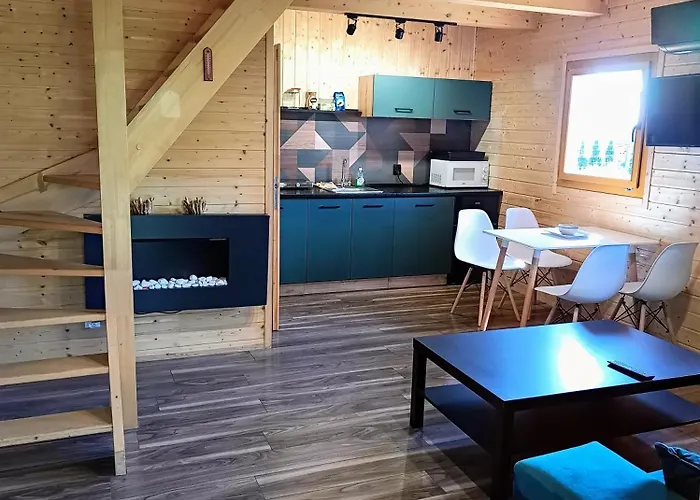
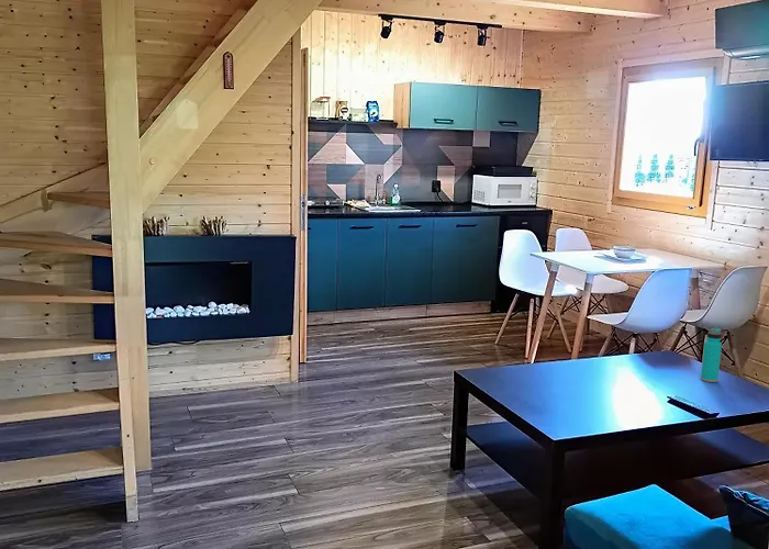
+ water bottle [700,327,723,383]
